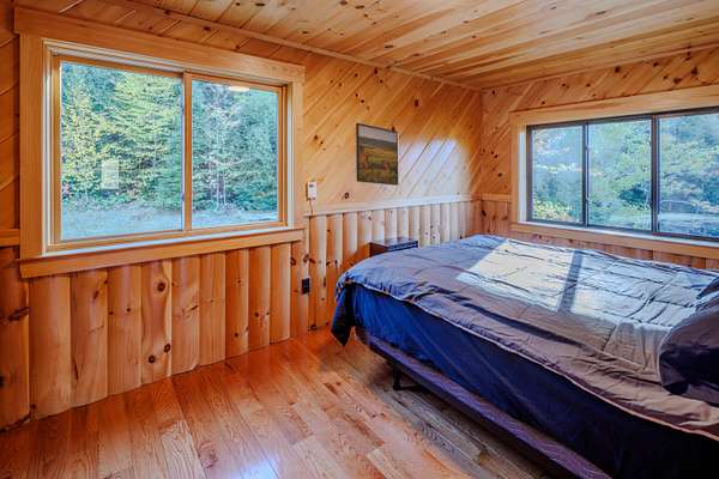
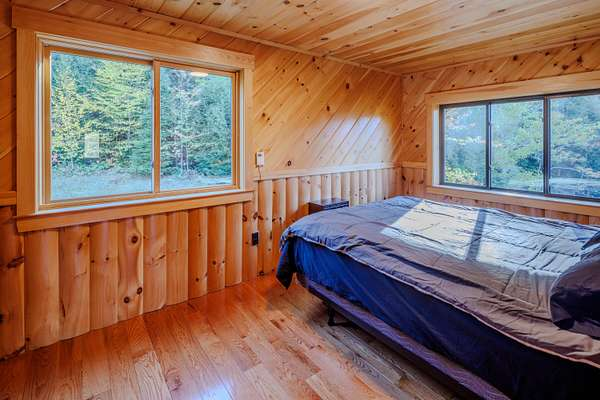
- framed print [355,122,399,187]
